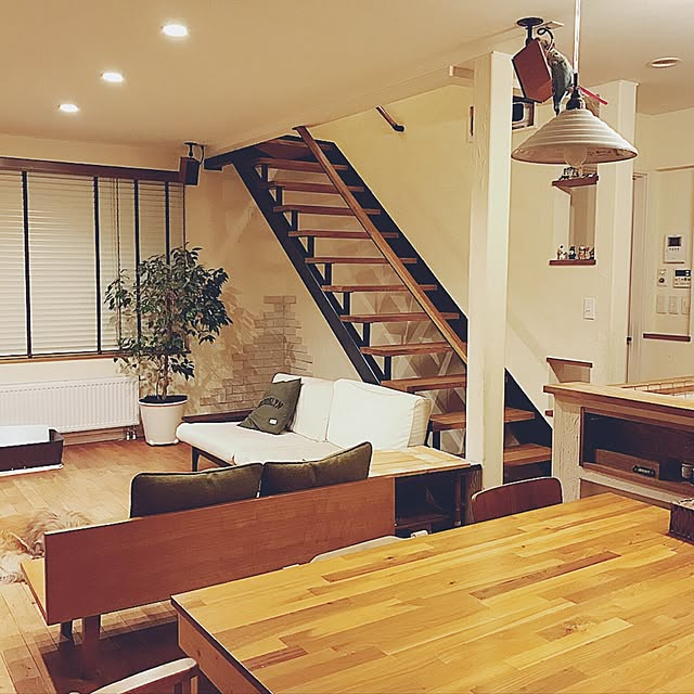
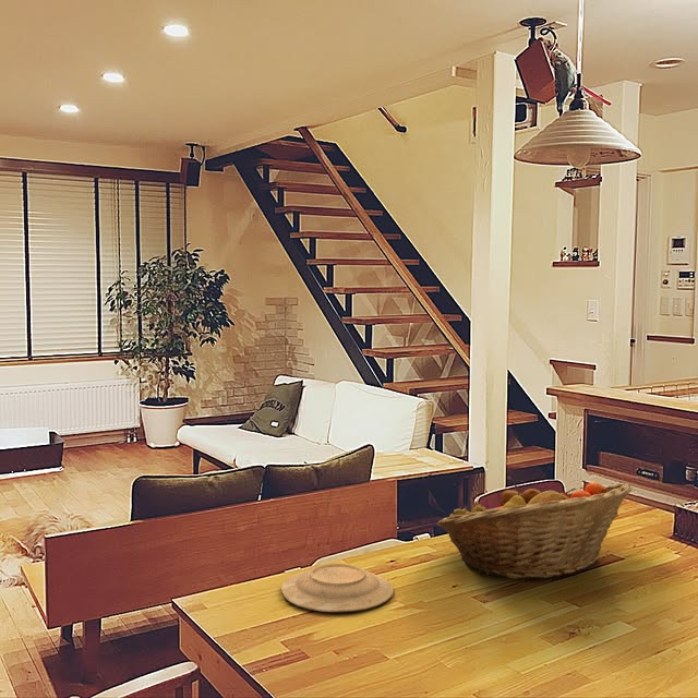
+ plate [280,563,395,613]
+ fruit basket [436,481,634,580]
